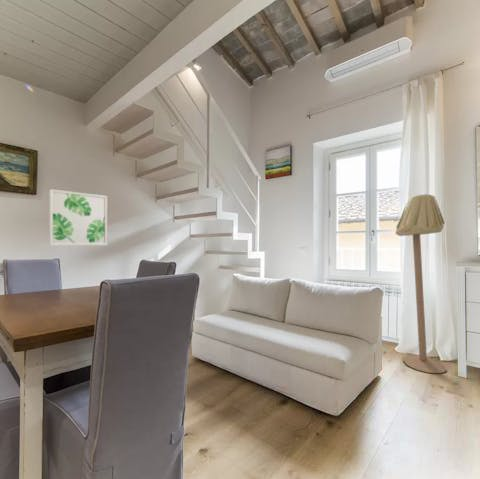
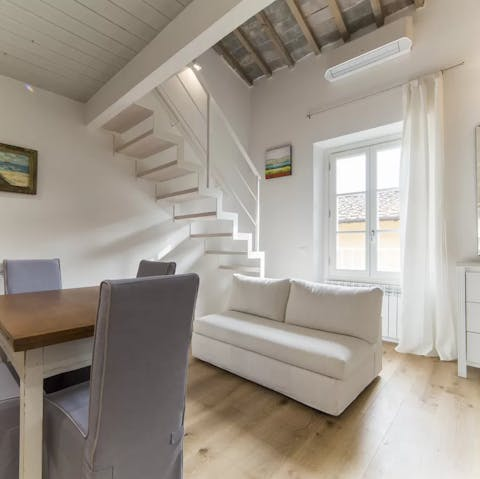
- floor lamp [394,193,448,374]
- wall art [48,188,108,246]
